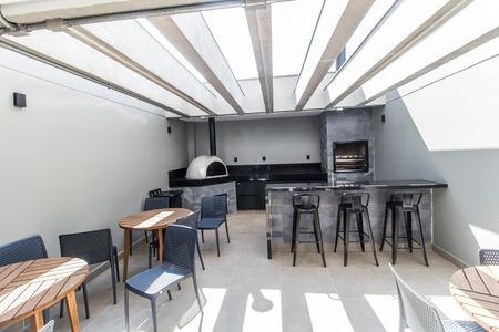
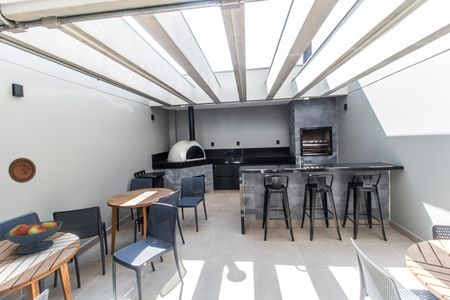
+ decorative plate [7,157,37,184]
+ fruit bowl [4,220,63,255]
